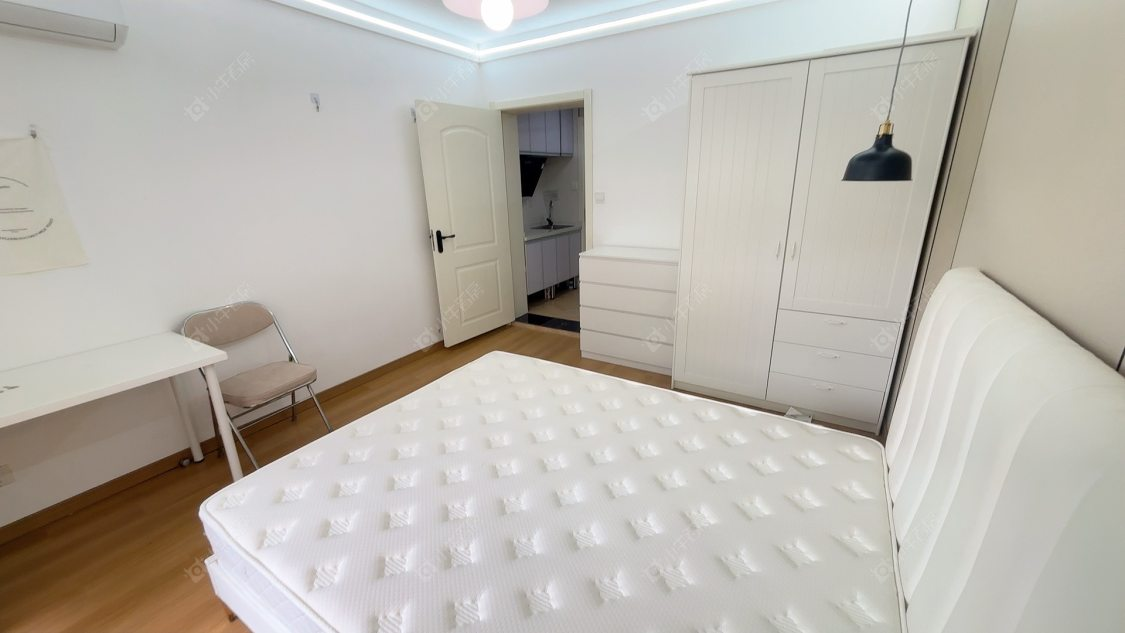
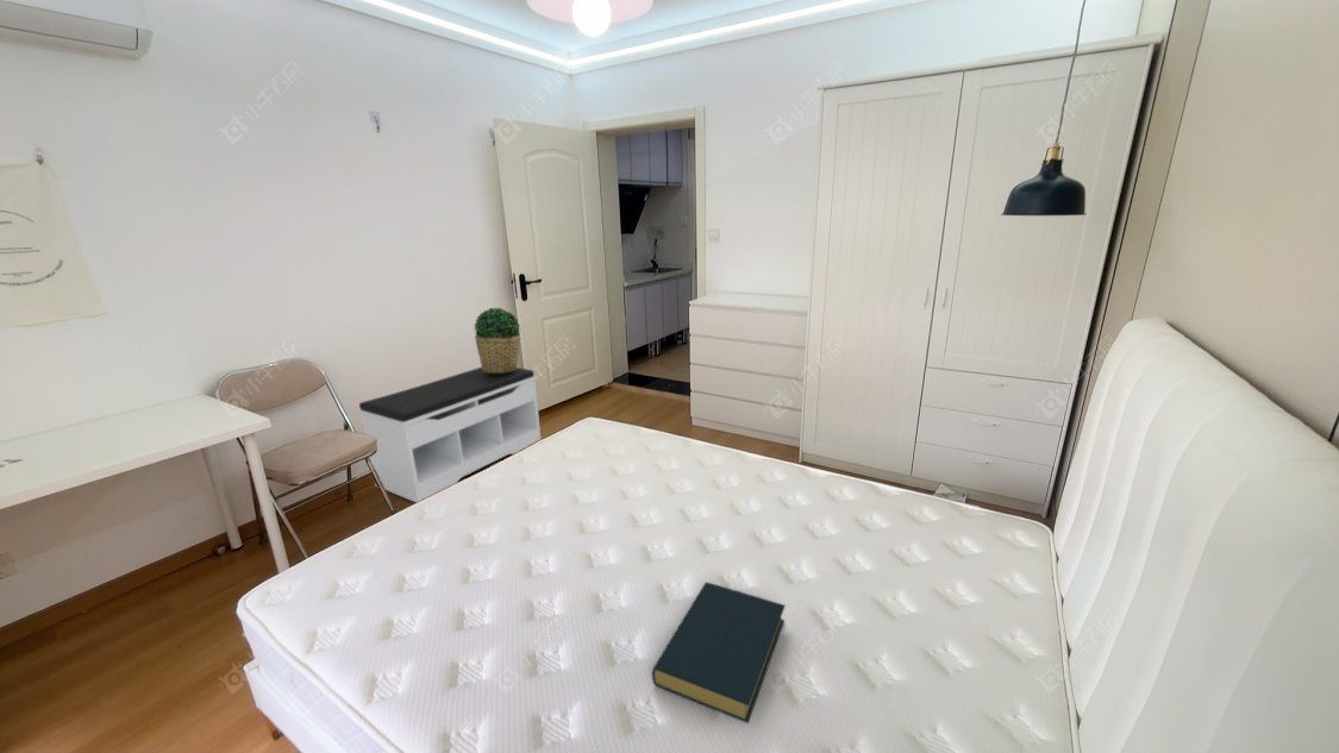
+ potted plant [473,307,521,374]
+ bench [358,366,542,503]
+ hardback book [651,581,787,724]
